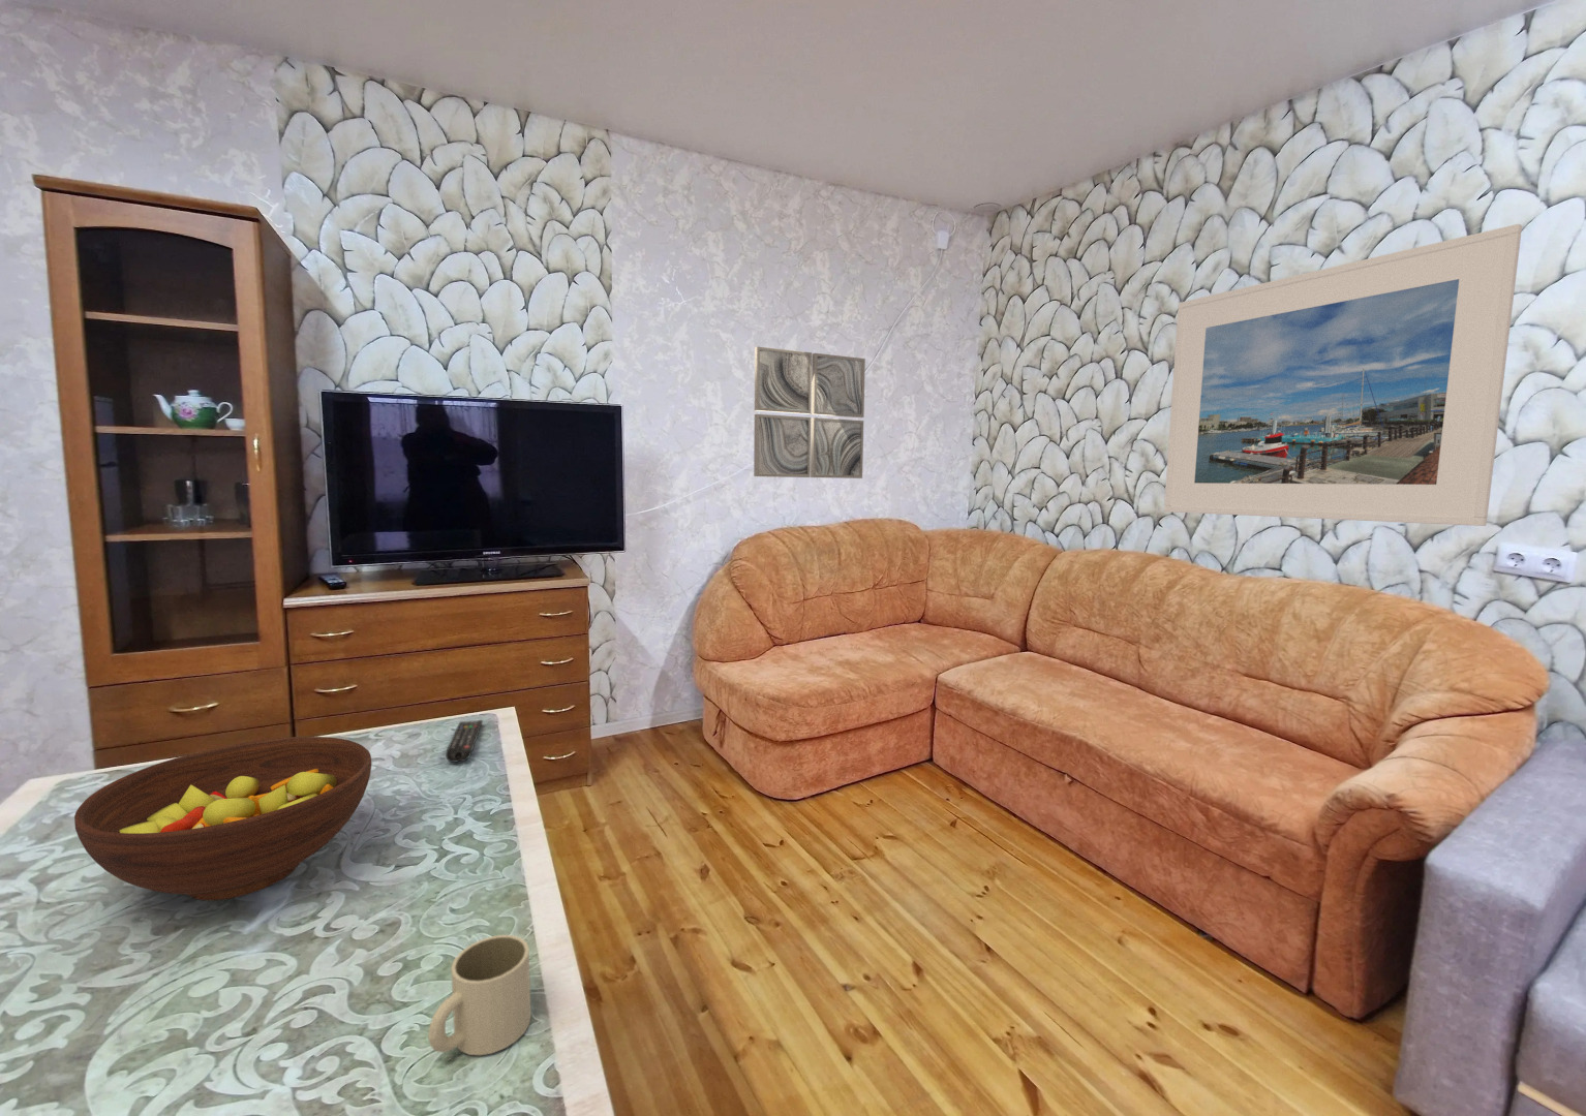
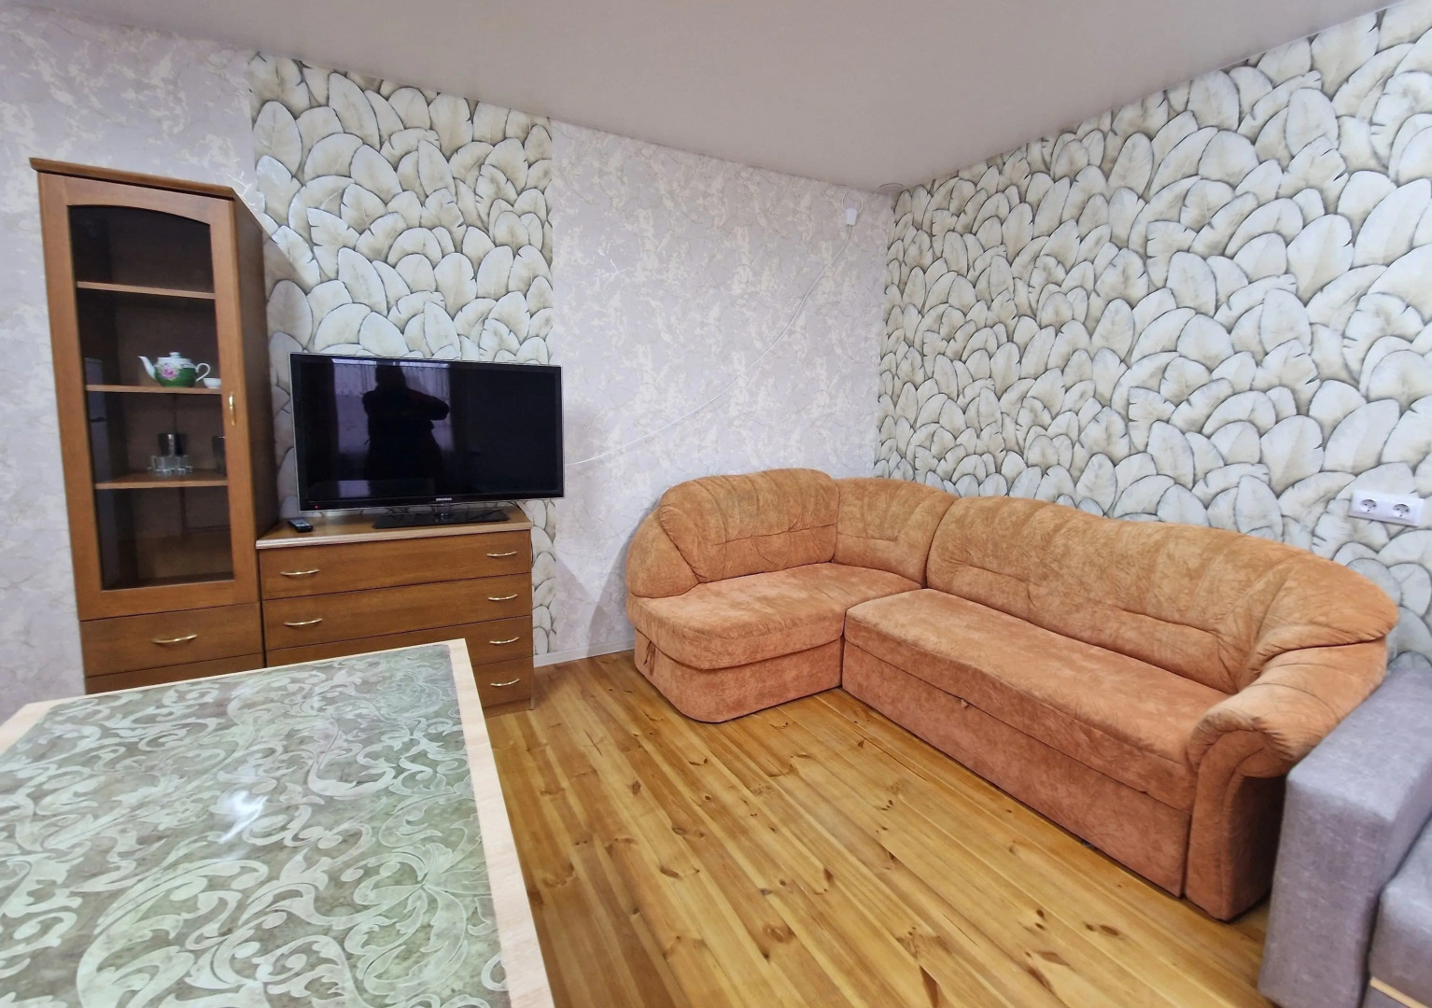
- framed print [1163,223,1523,527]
- mug [426,934,533,1056]
- wall art [753,345,866,479]
- remote control [445,719,484,763]
- fruit bowl [74,736,372,901]
